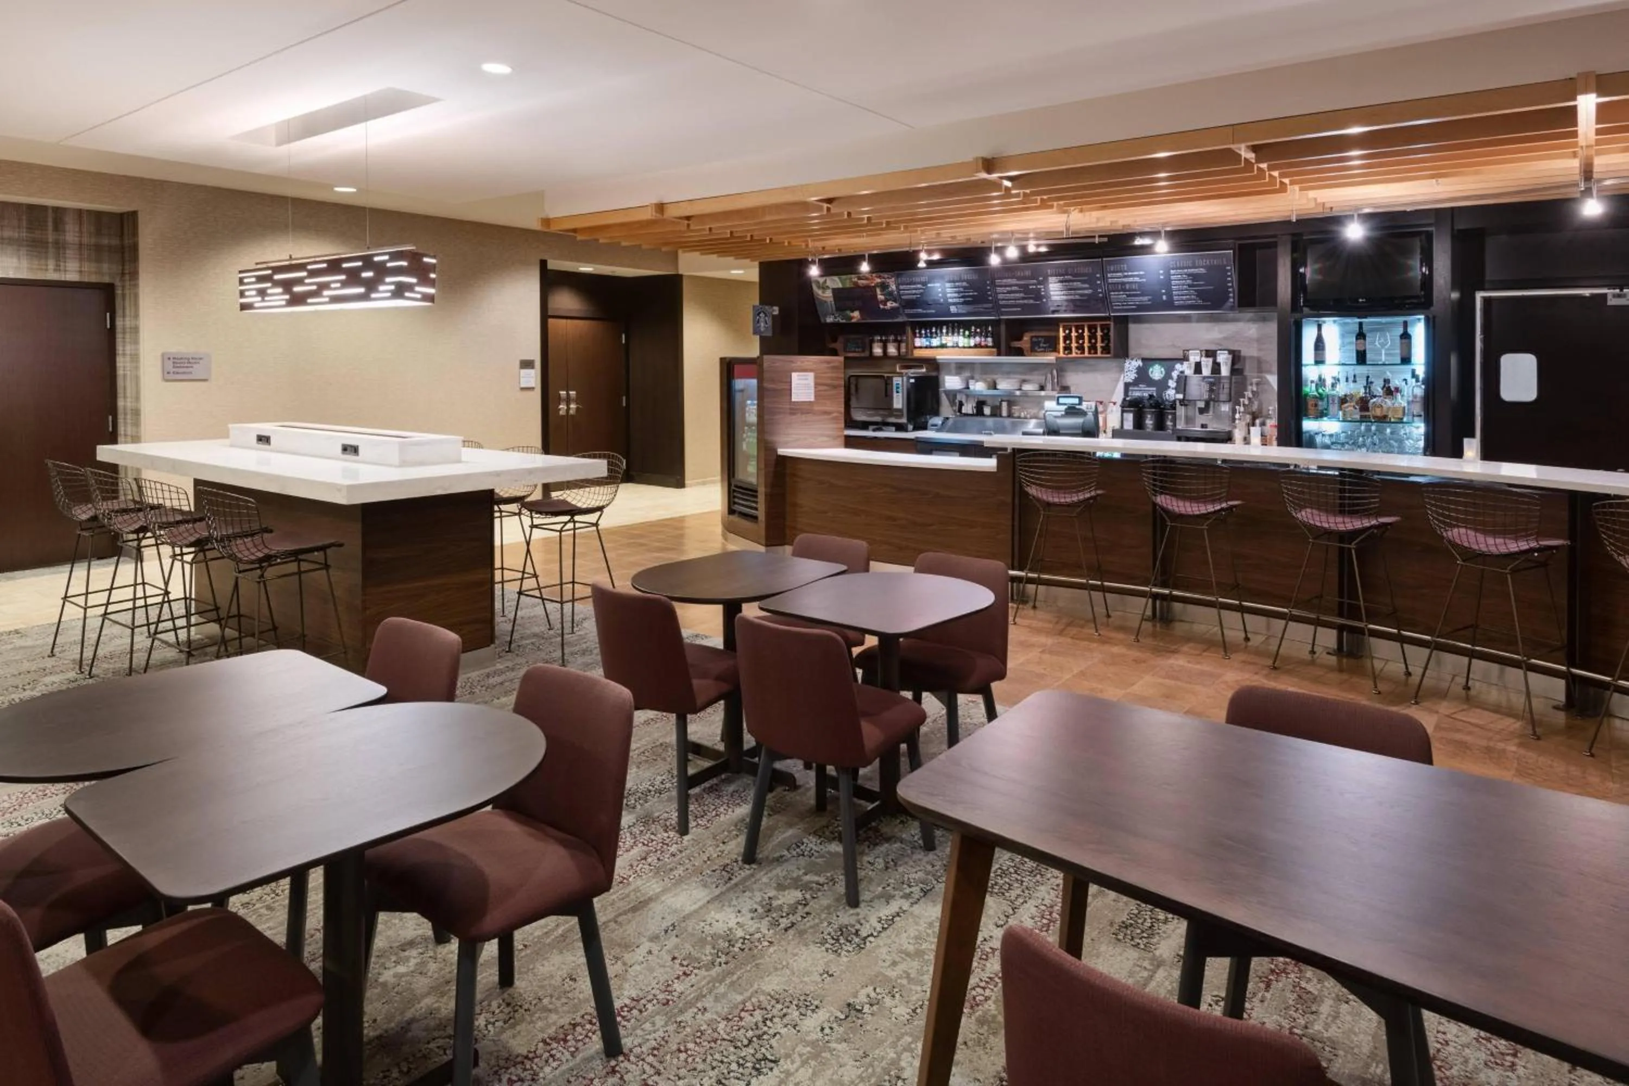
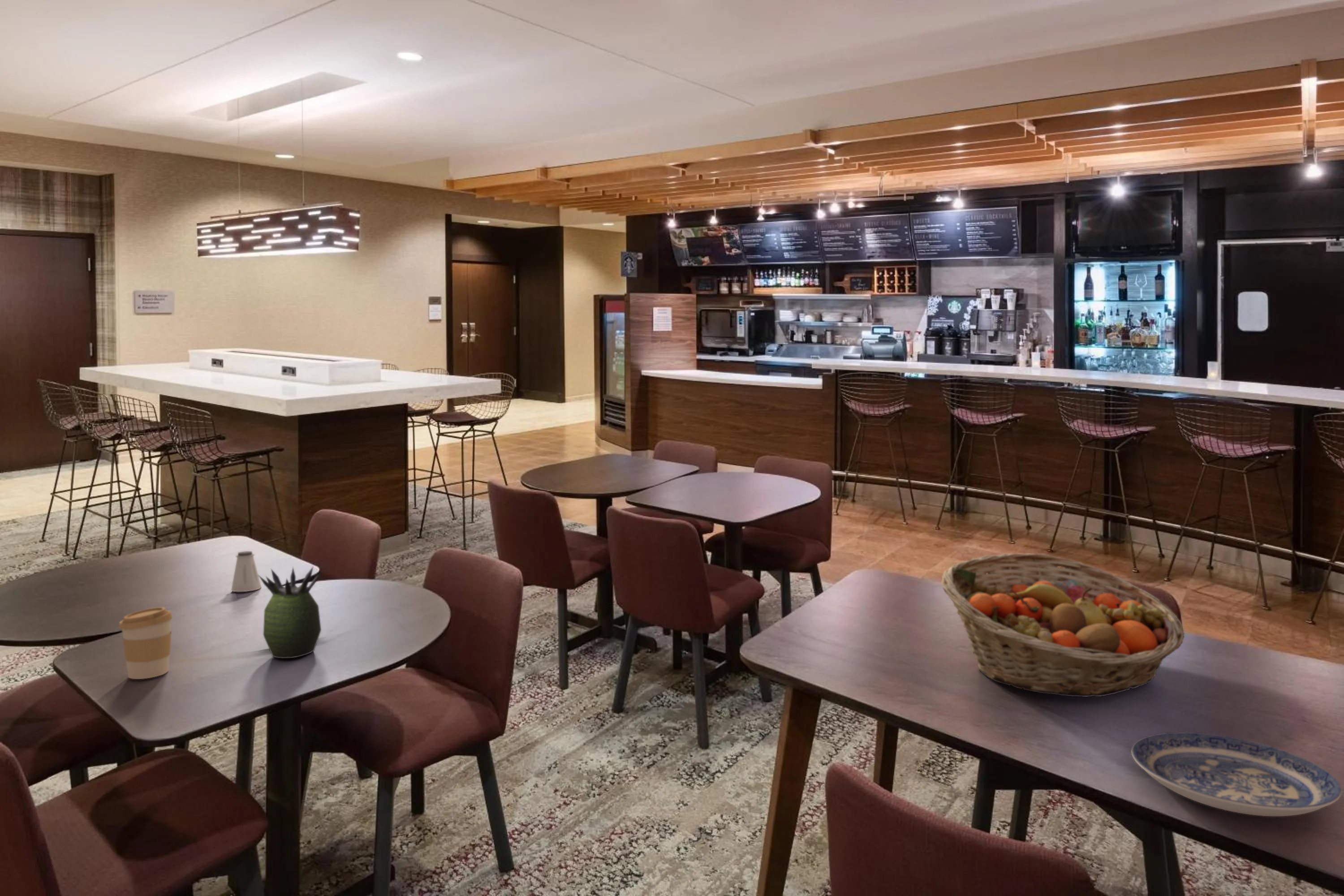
+ plate [1131,732,1342,817]
+ coffee cup [118,607,173,680]
+ saltshaker [231,551,262,592]
+ succulent plant [258,565,323,659]
+ fruit basket [941,553,1185,698]
